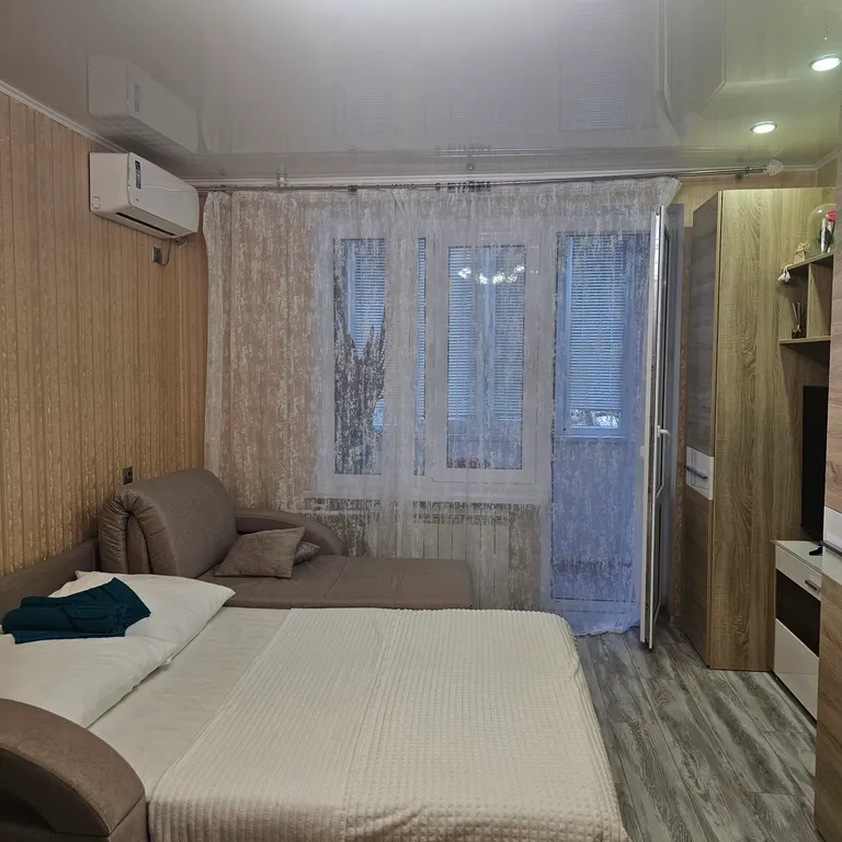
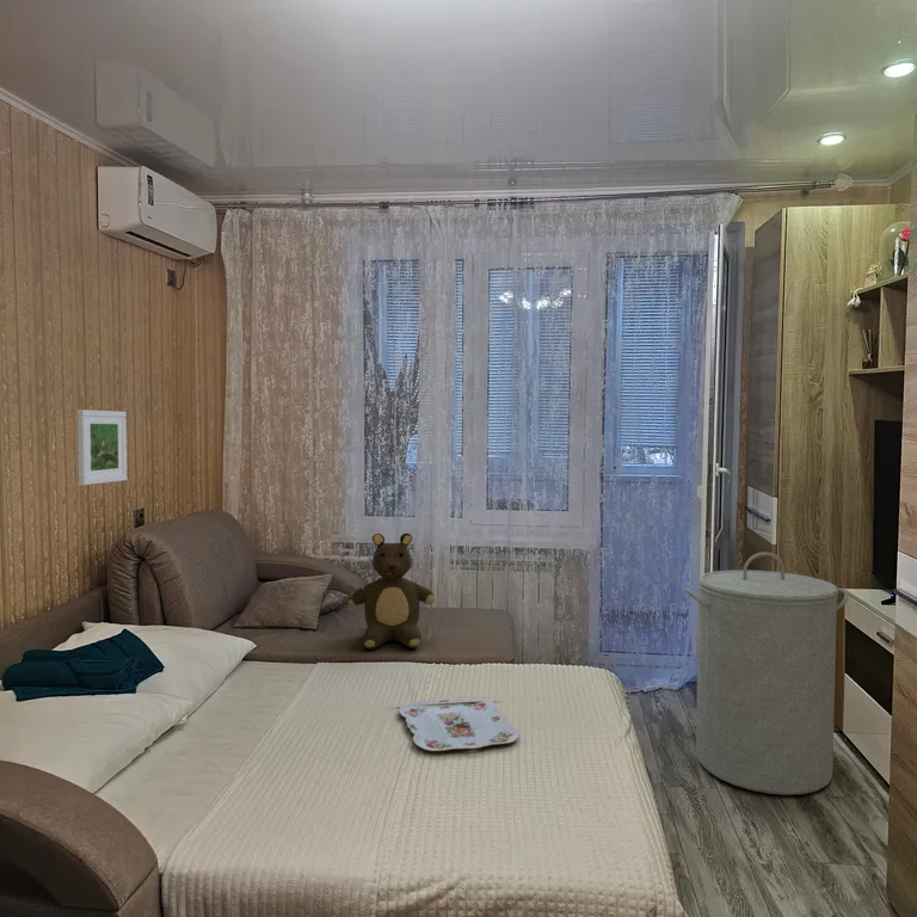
+ serving tray [398,696,521,752]
+ laundry hamper [683,550,849,796]
+ teddy bear [347,533,437,651]
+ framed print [76,408,128,486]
